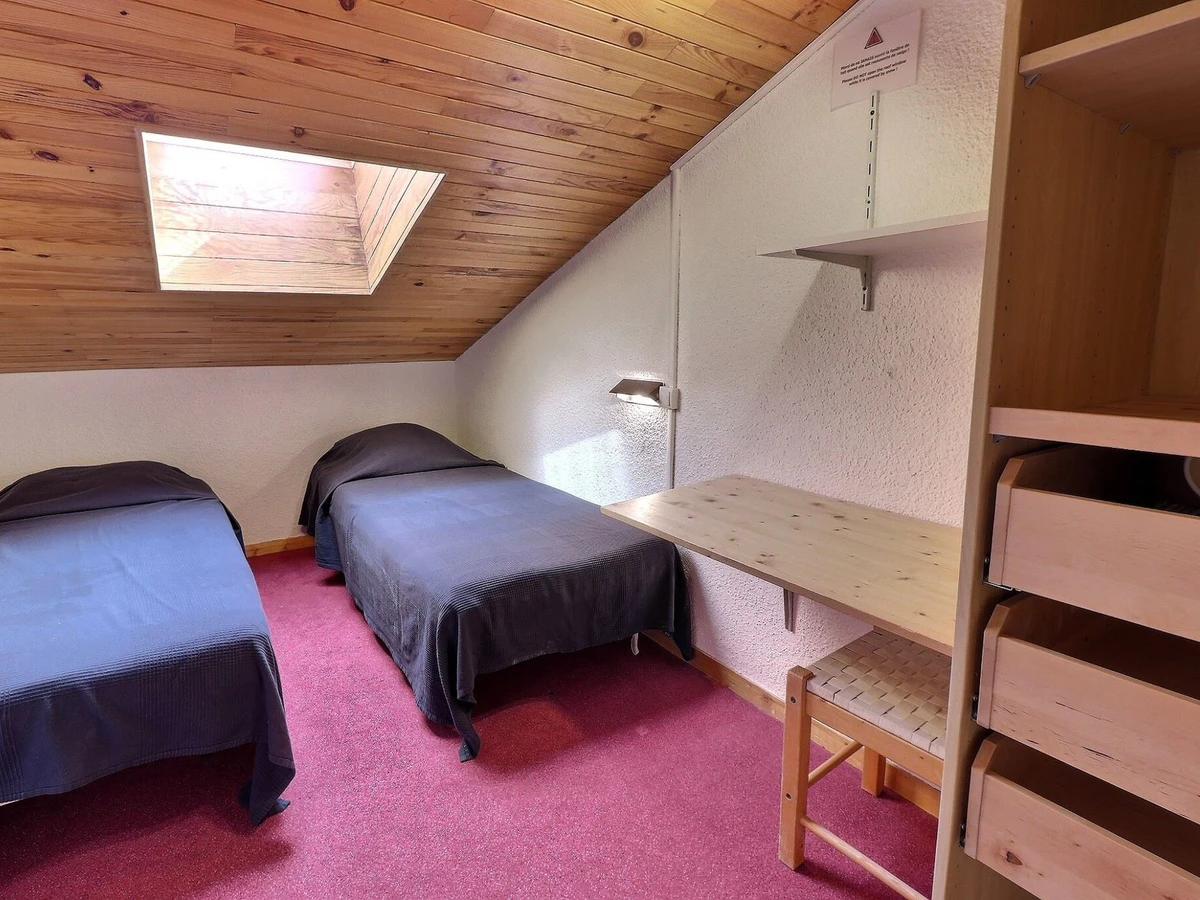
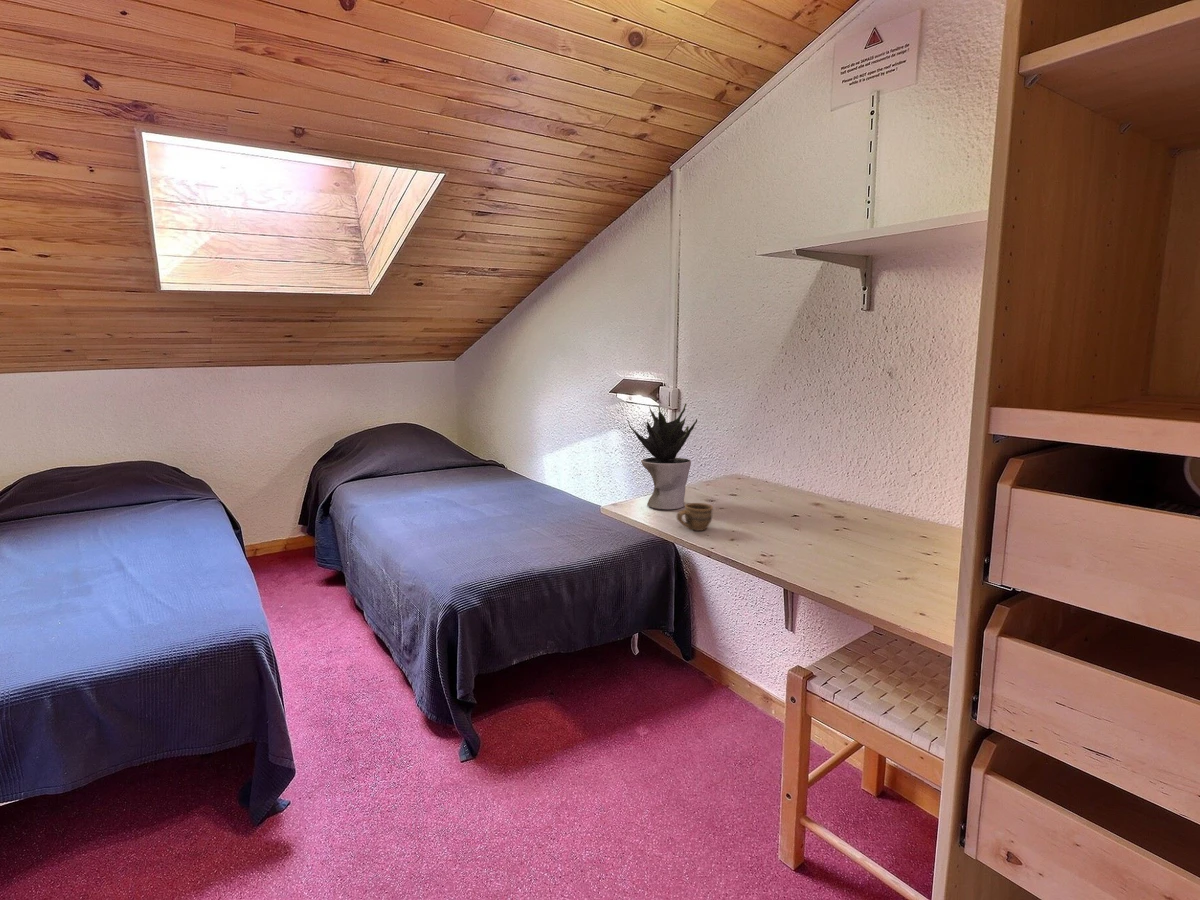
+ cup [676,502,714,532]
+ potted plant [627,403,698,510]
